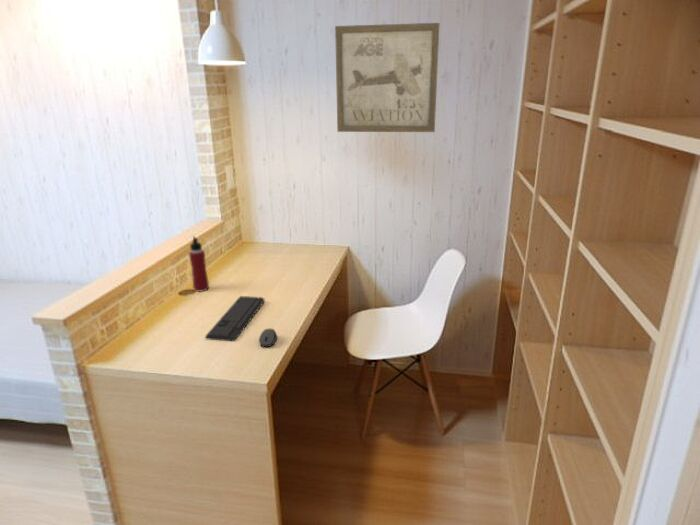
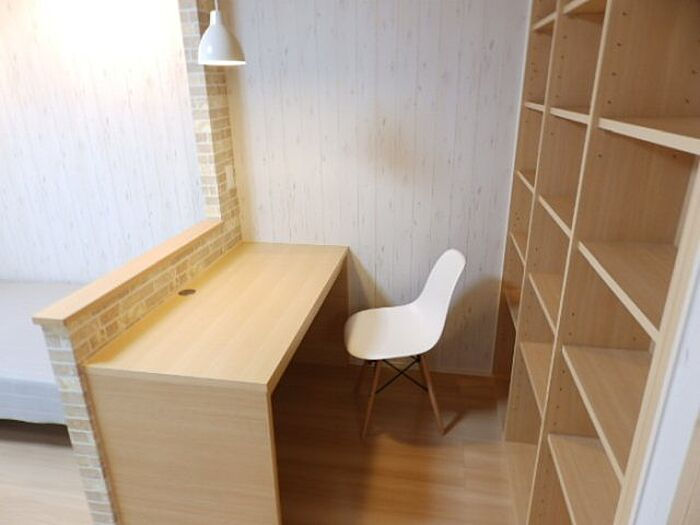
- keyboard [205,295,265,342]
- computer mouse [258,328,278,348]
- water bottle [188,235,210,293]
- wall art [334,22,440,133]
